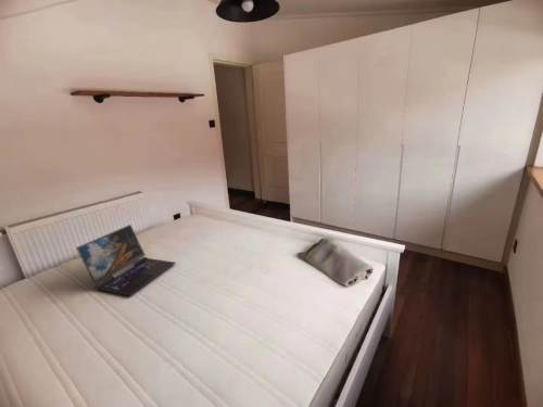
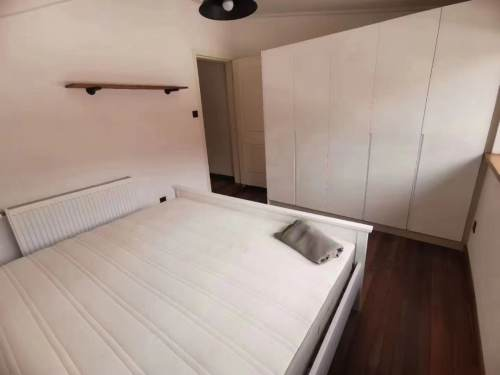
- laptop [75,224,177,296]
